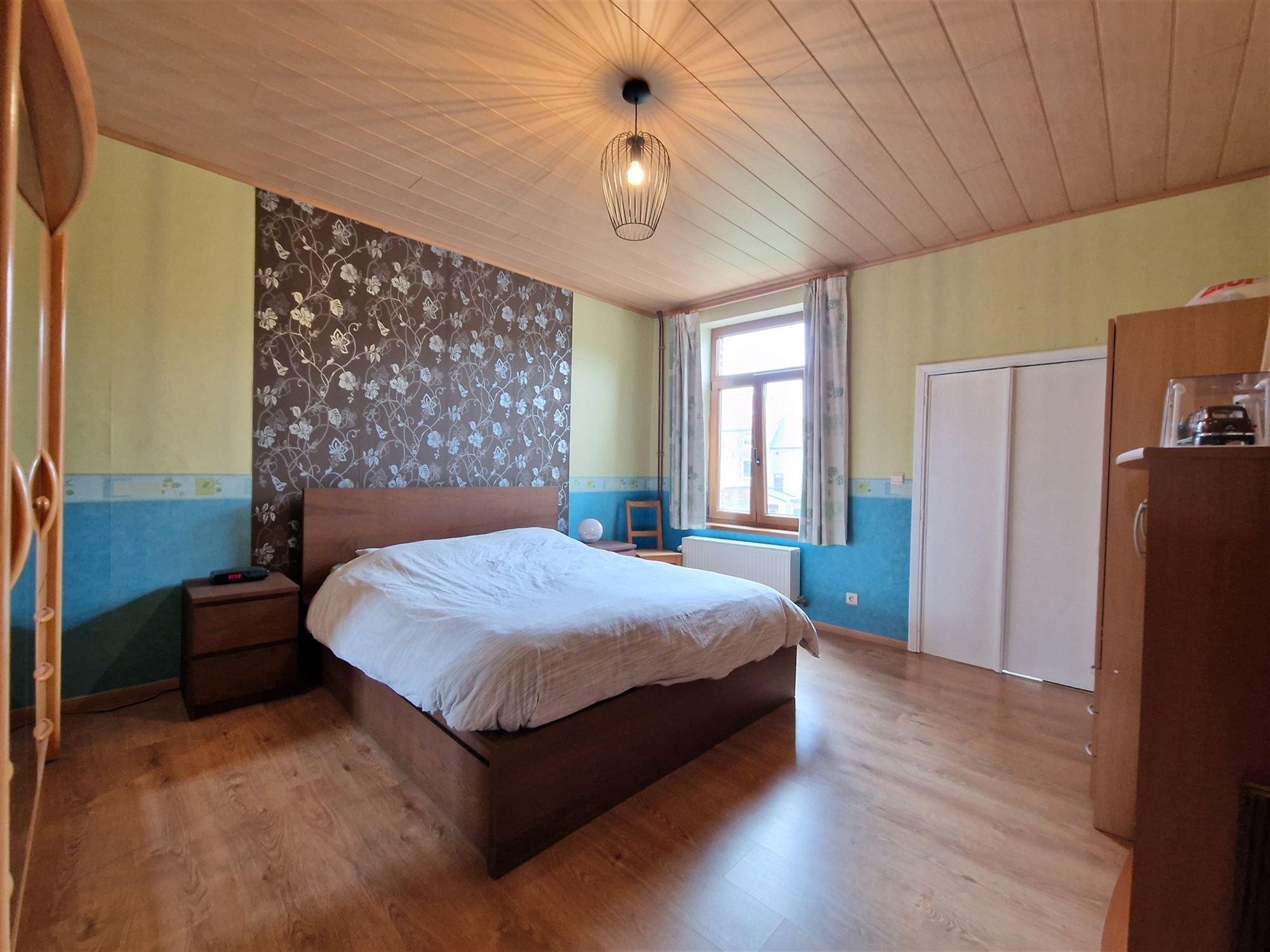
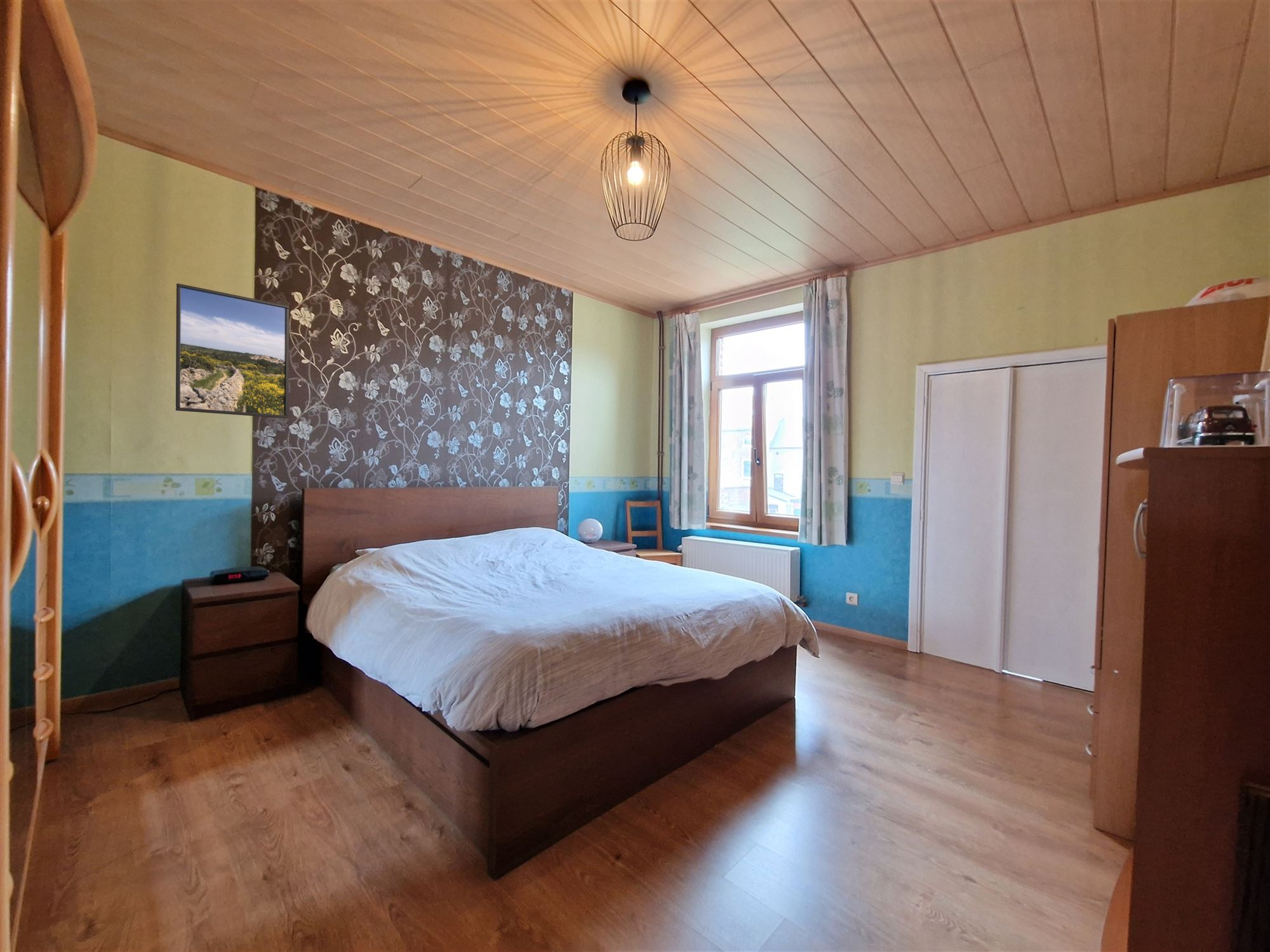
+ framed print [175,282,290,419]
